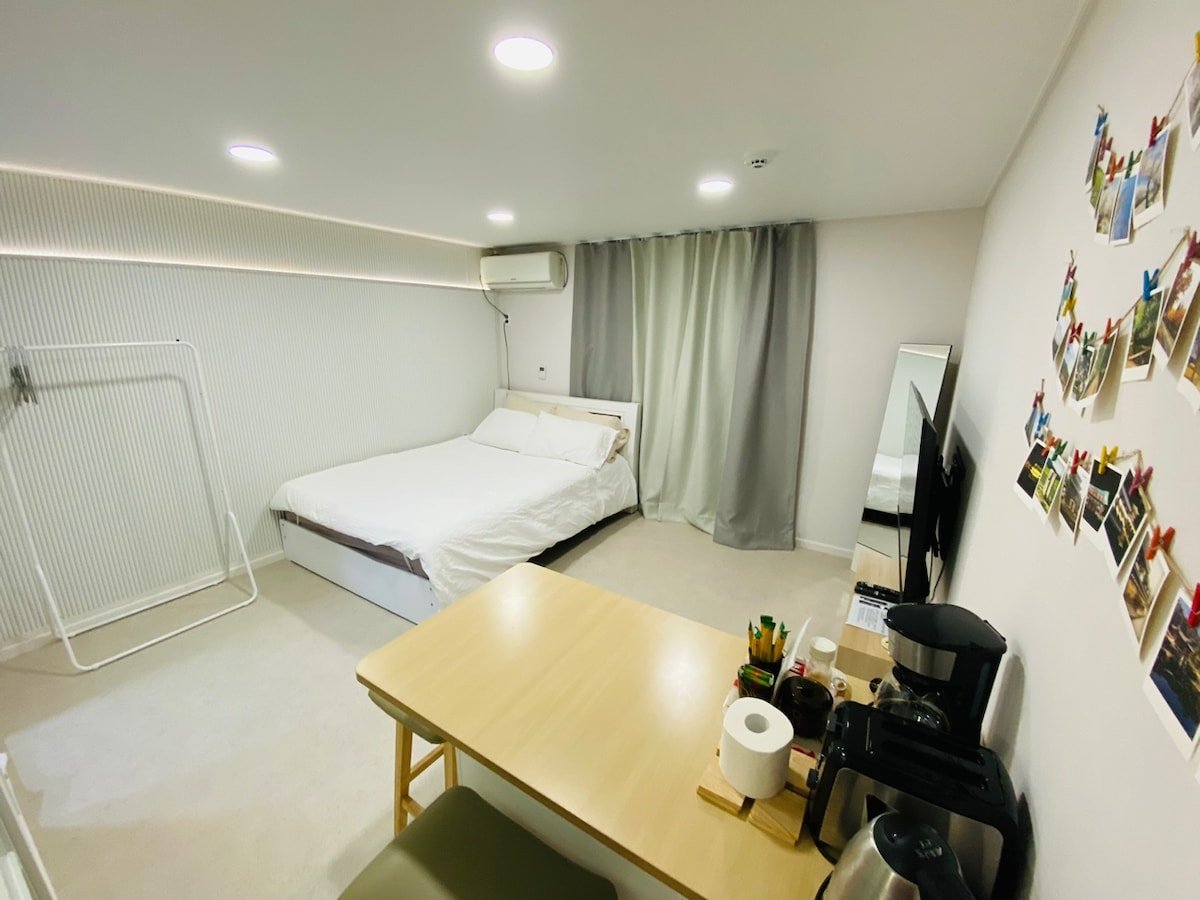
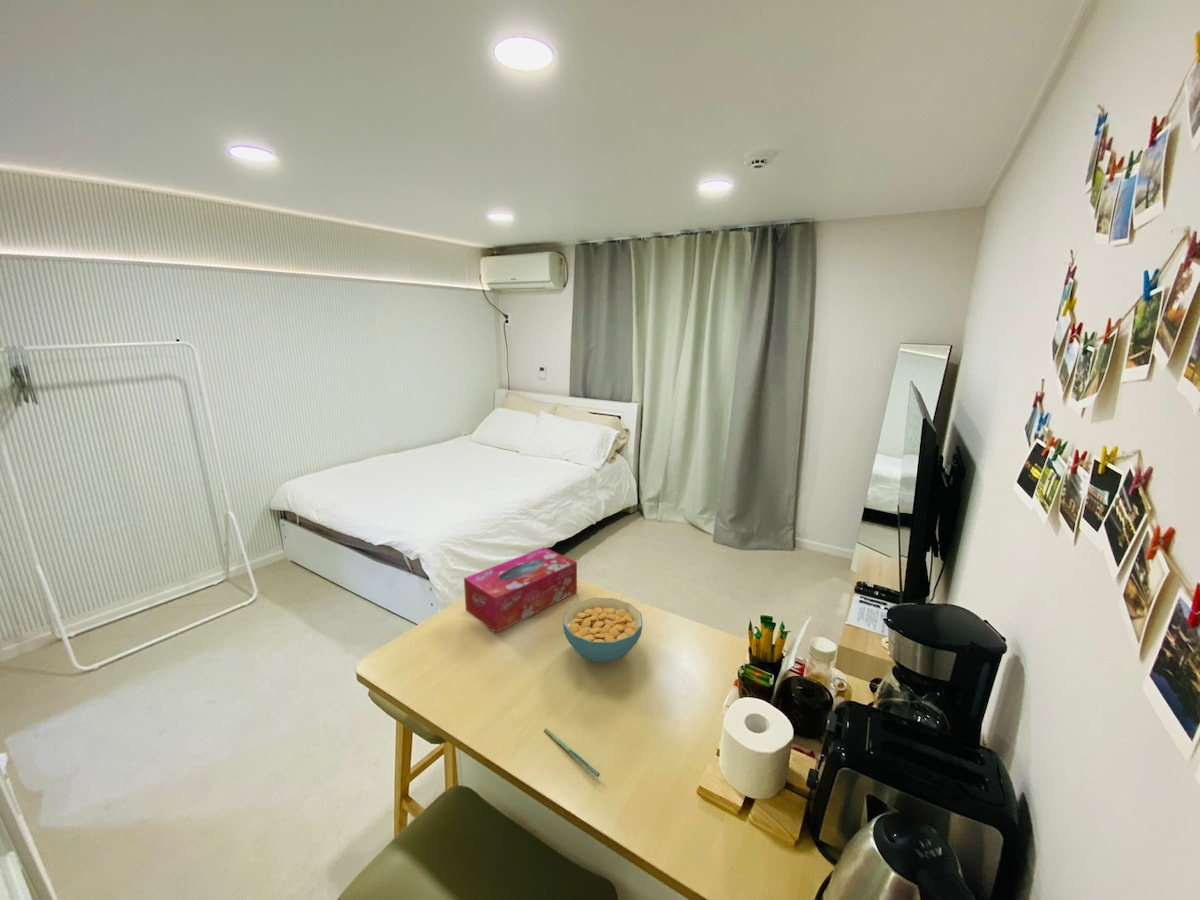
+ tissue box [463,546,578,634]
+ cereal bowl [562,597,644,663]
+ pen [543,728,601,778]
